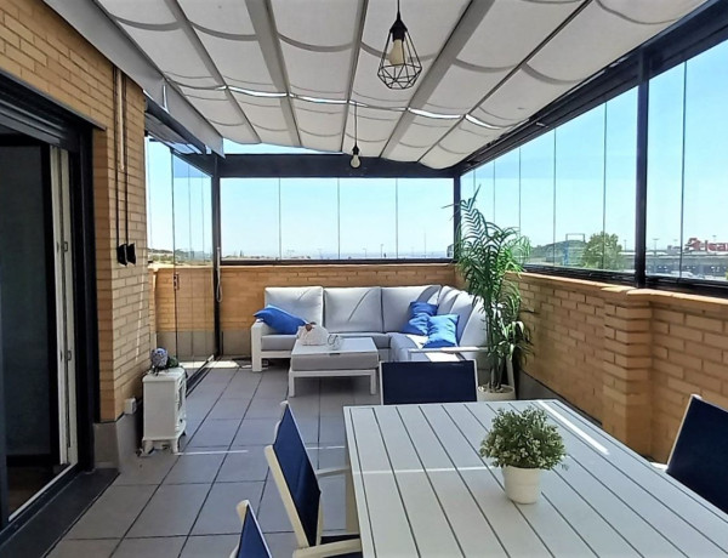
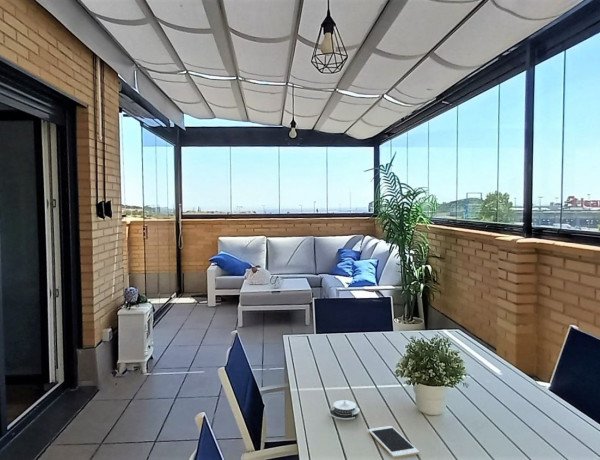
+ cell phone [367,425,420,459]
+ architectural model [328,399,361,421]
